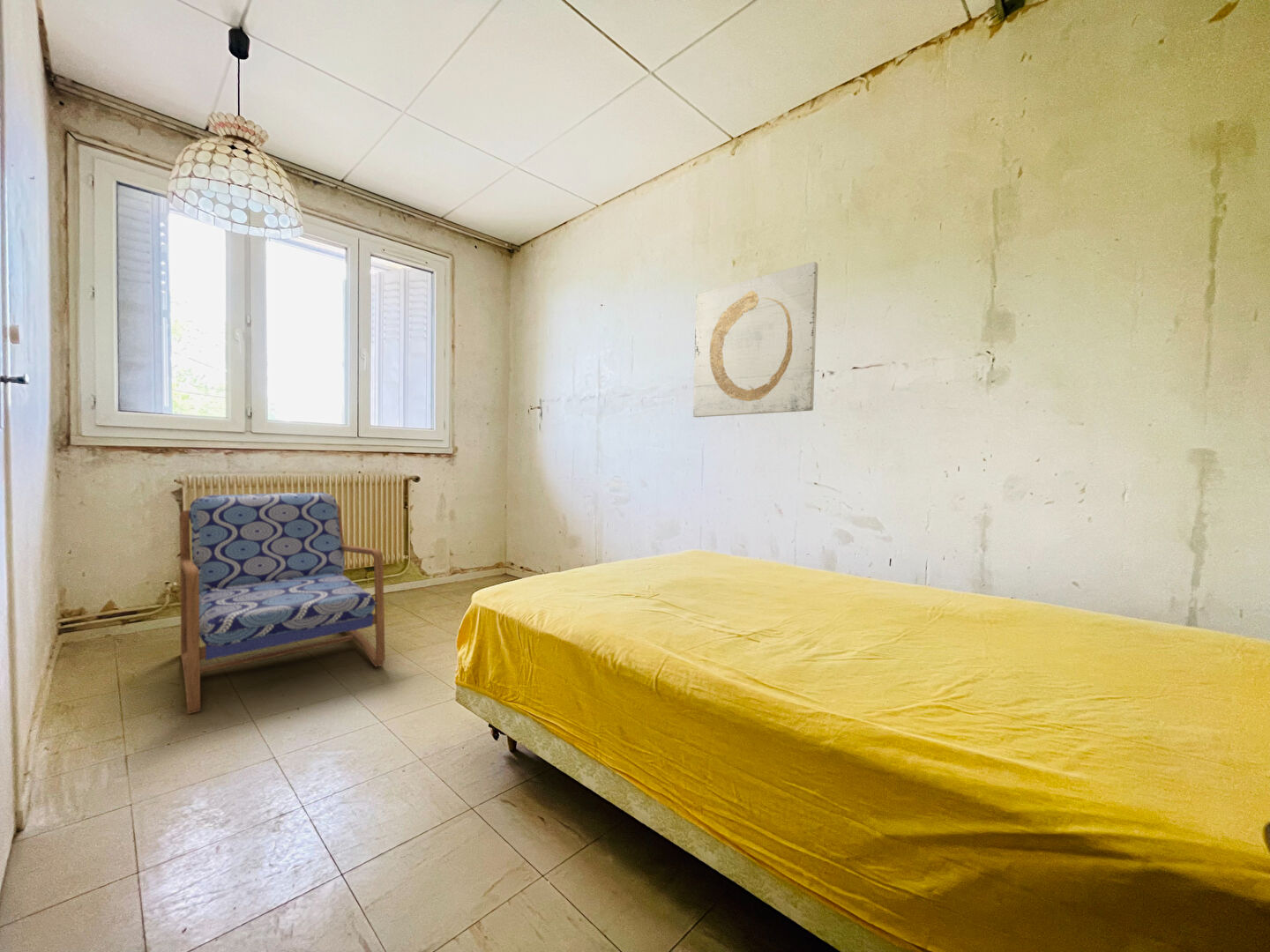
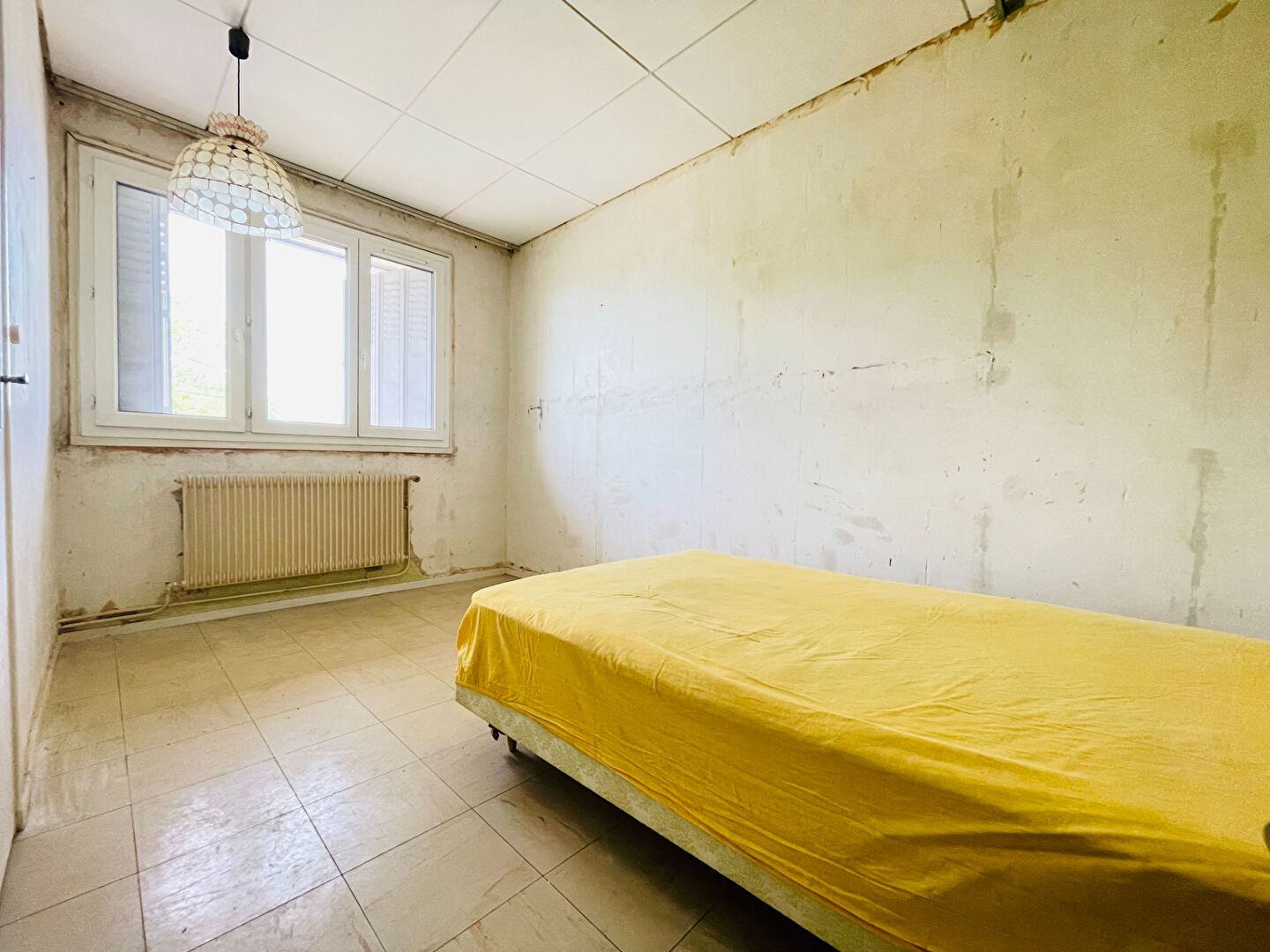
- armchair [178,492,386,715]
- wall art [692,261,818,418]
